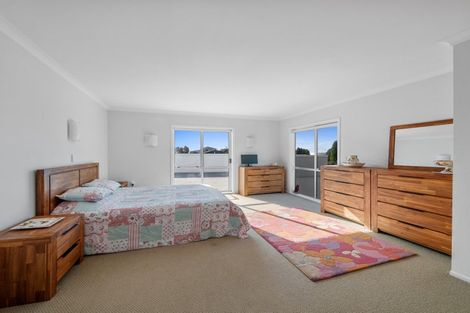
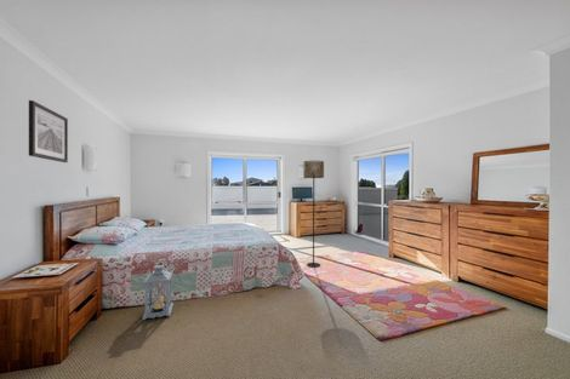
+ lantern [142,264,175,321]
+ floor lamp [302,160,325,268]
+ wall art [28,99,69,163]
